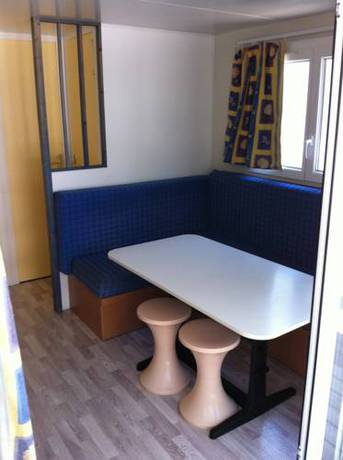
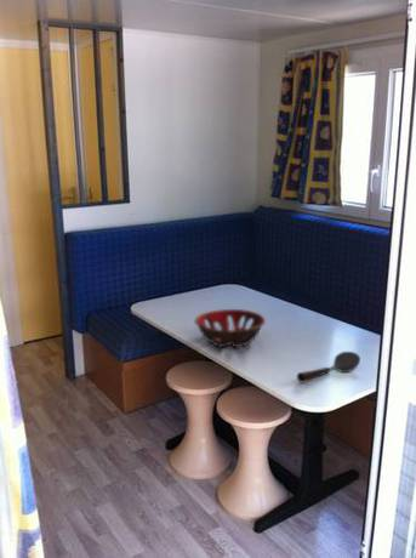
+ decorative bowl [194,308,267,348]
+ spoon [296,351,361,383]
